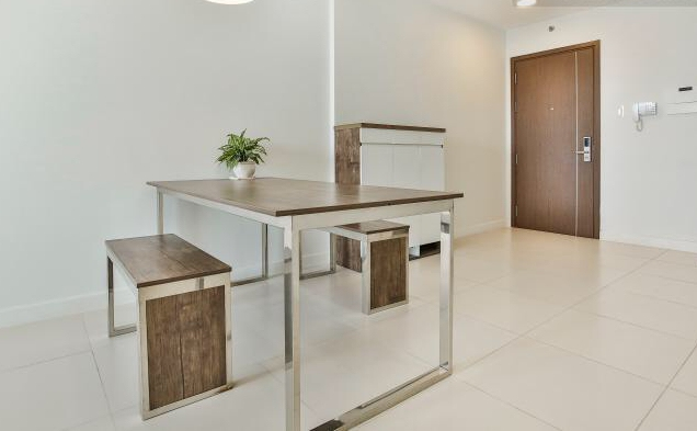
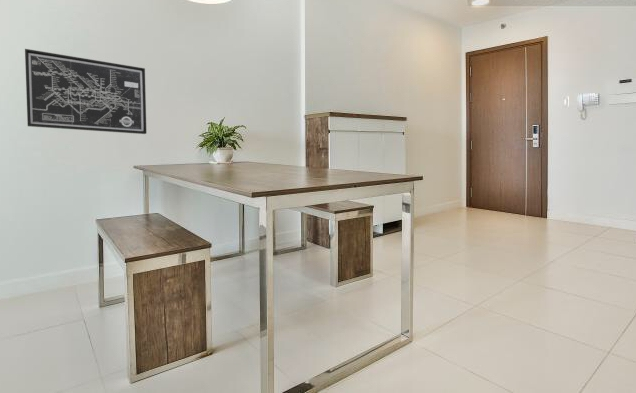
+ wall art [24,48,147,135]
